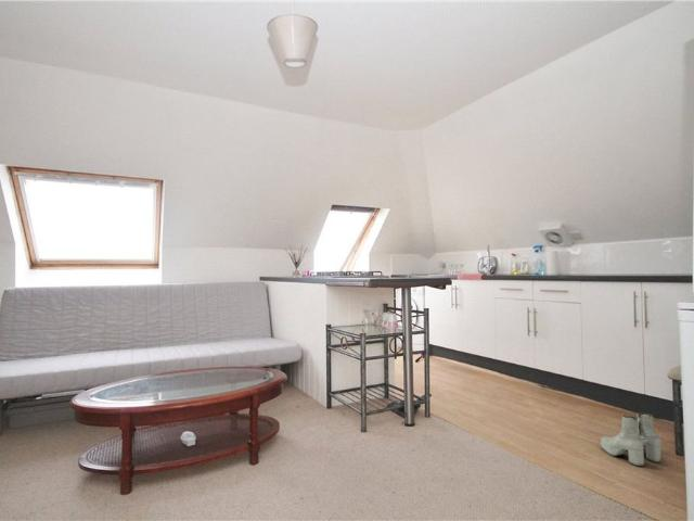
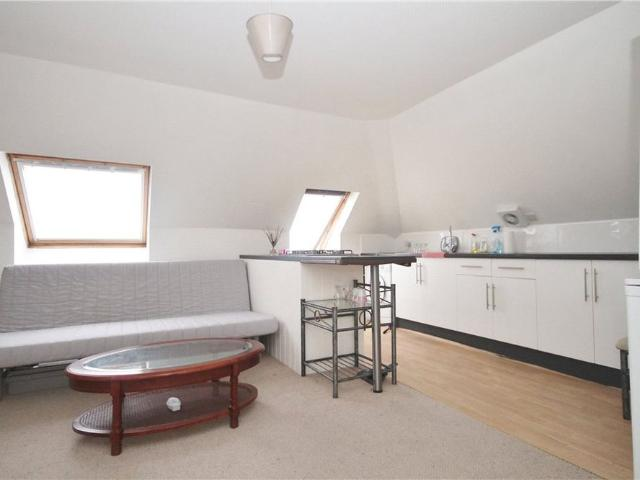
- boots [600,411,663,467]
